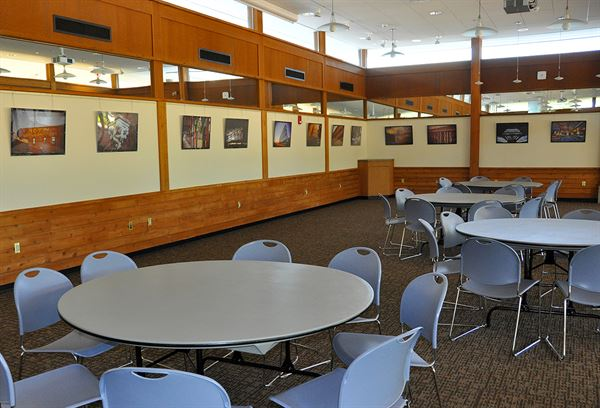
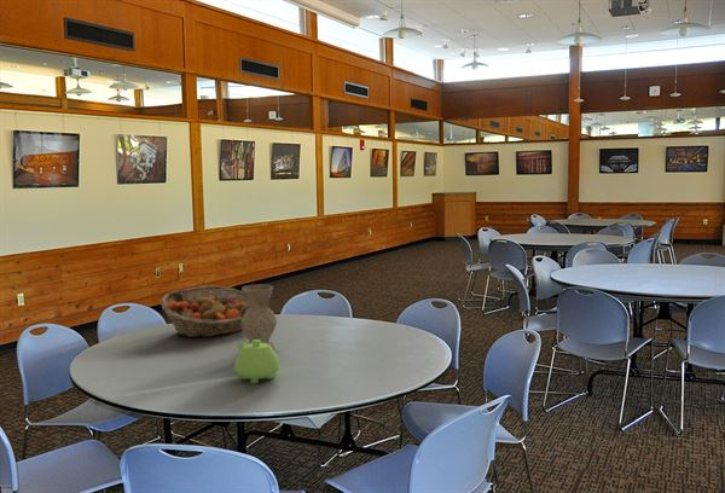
+ teapot [233,340,280,384]
+ fruit basket [160,285,249,338]
+ vase [239,283,278,350]
